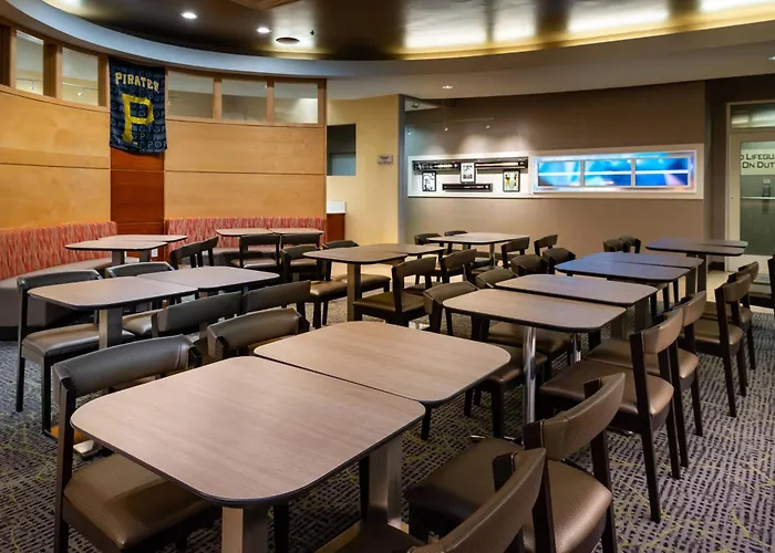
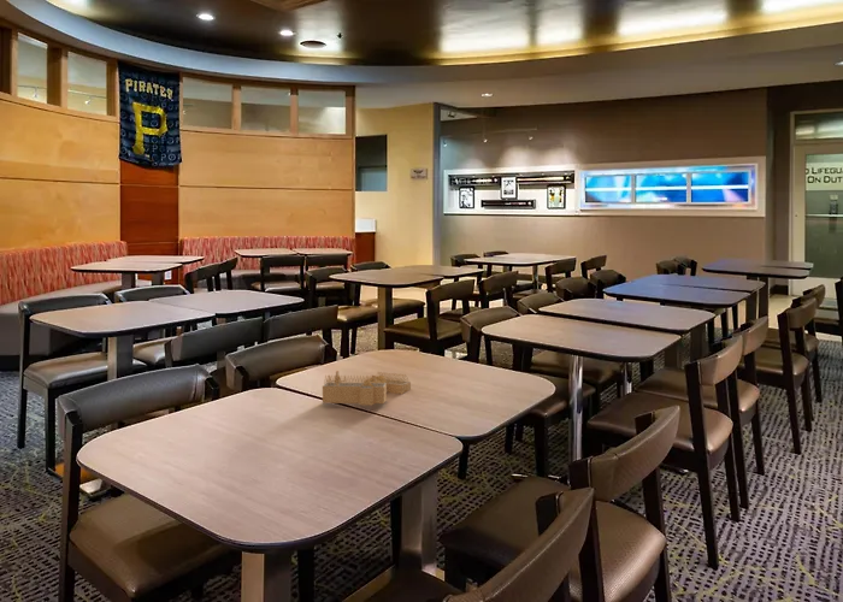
+ house frame [322,370,412,406]
